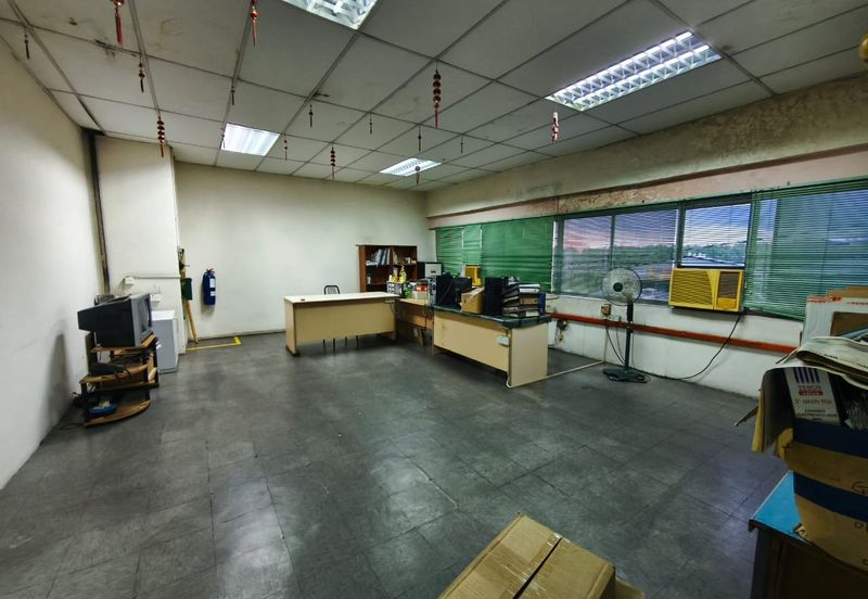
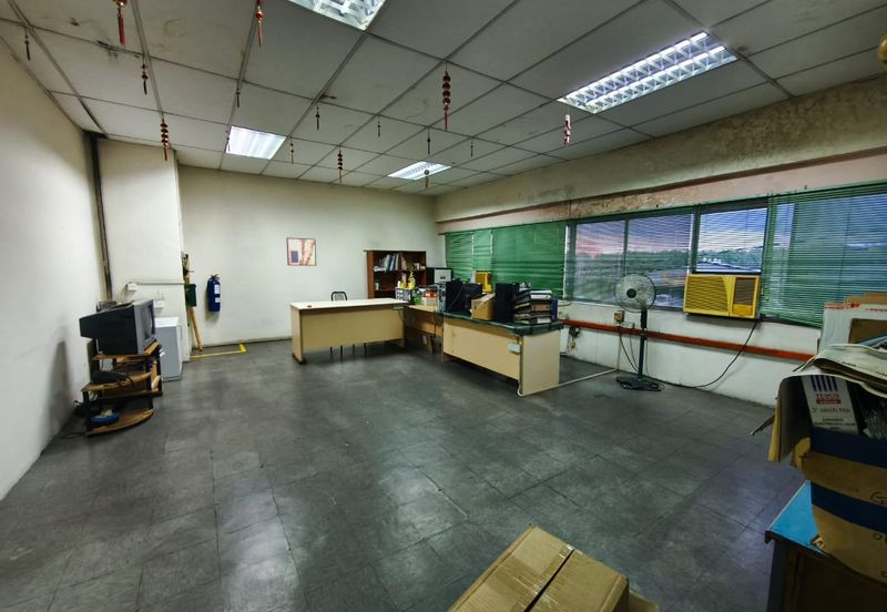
+ wall art [285,236,317,267]
